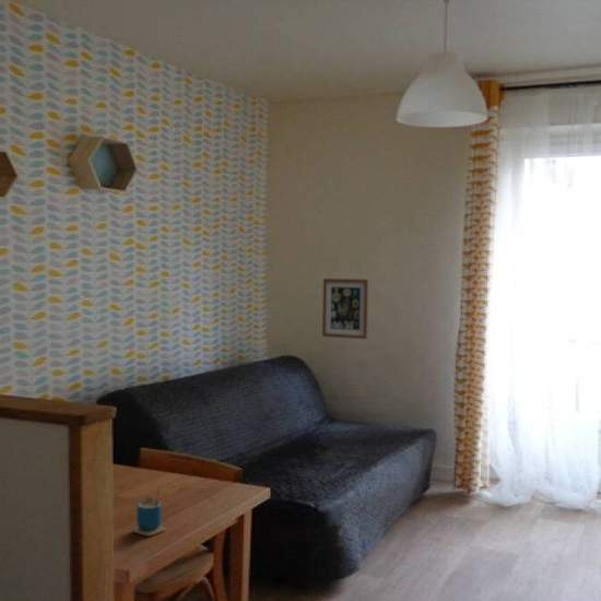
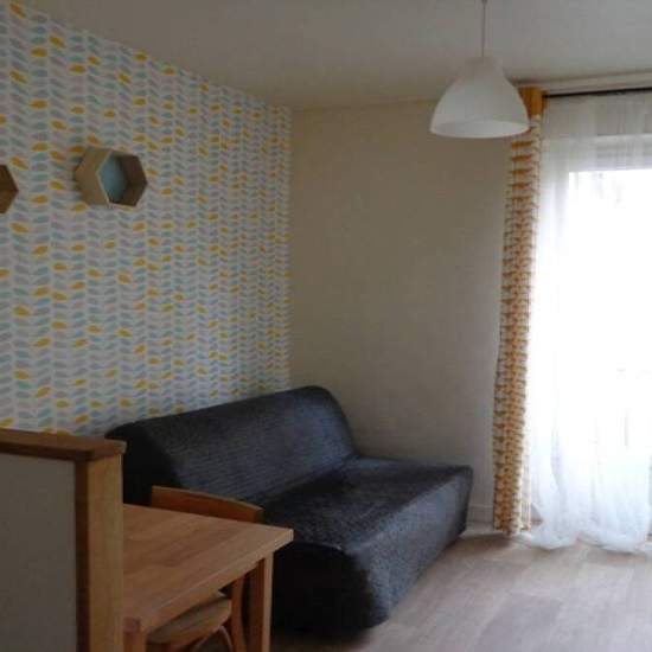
- wall art [321,278,369,340]
- cup [131,486,167,537]
